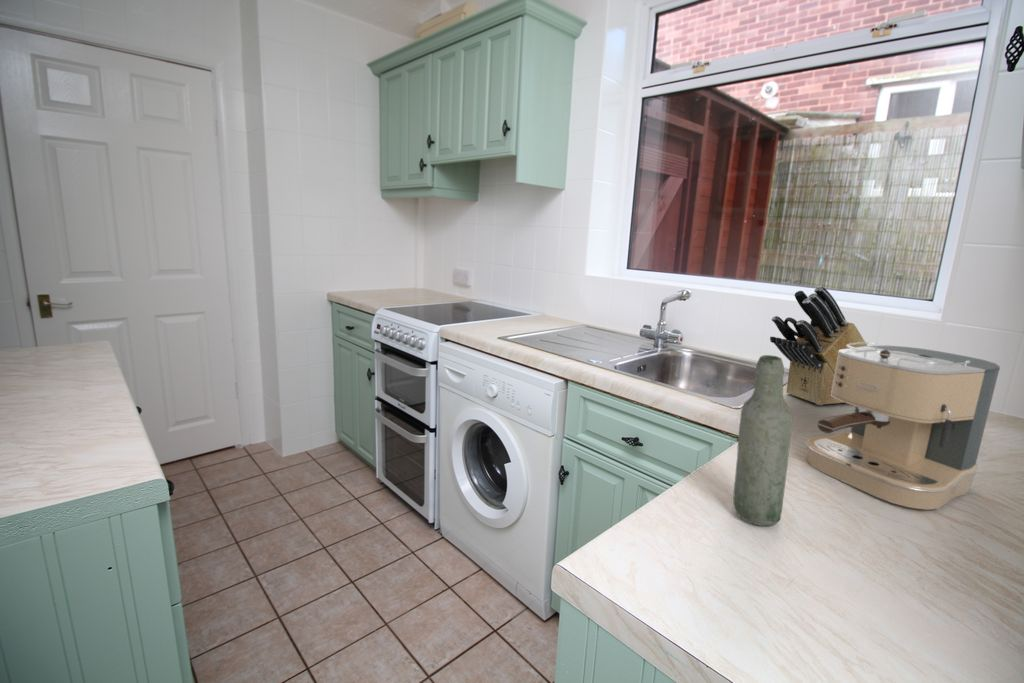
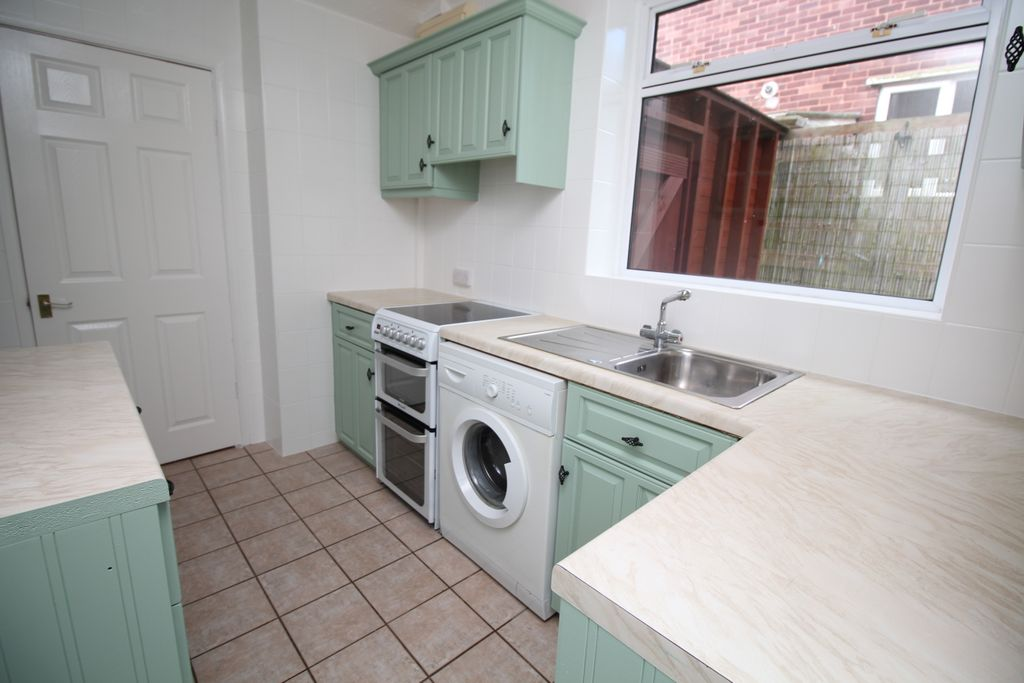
- coffee maker [805,341,1001,511]
- knife block [769,285,868,406]
- bottle [732,354,793,527]
